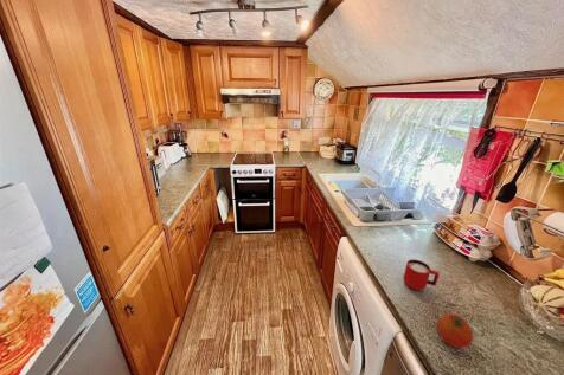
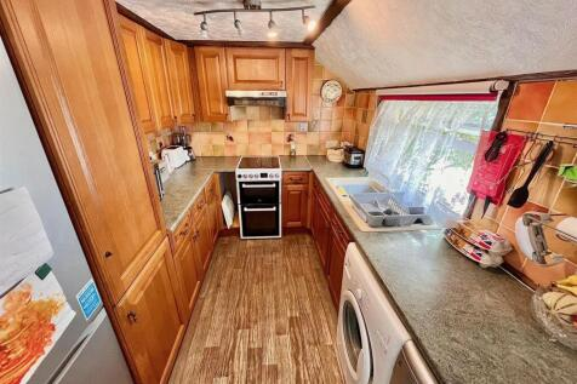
- mug [402,258,441,292]
- fruit [436,312,474,349]
